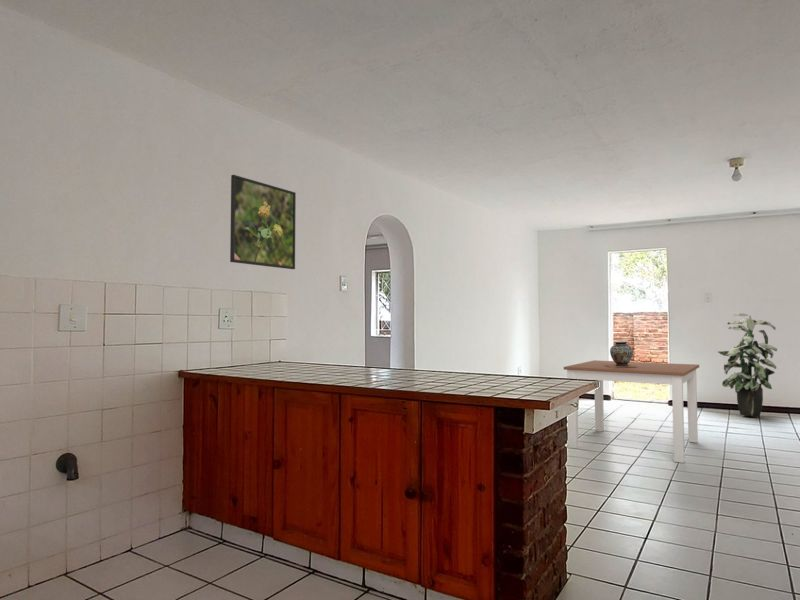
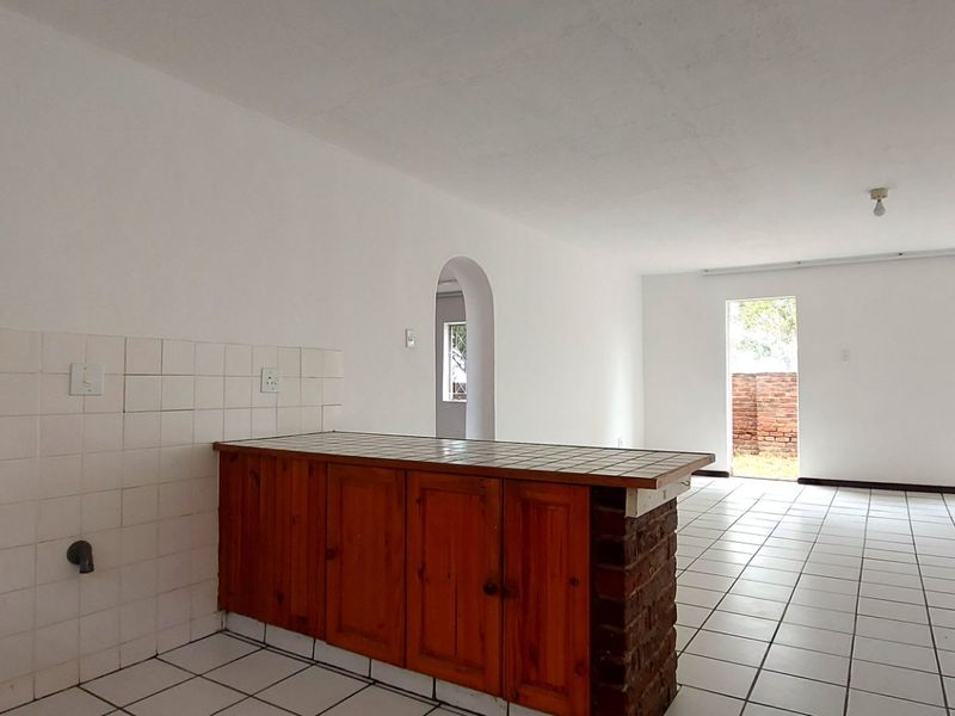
- dining table [563,359,700,464]
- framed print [229,174,297,270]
- indoor plant [717,312,778,418]
- decorative vase [605,340,637,367]
